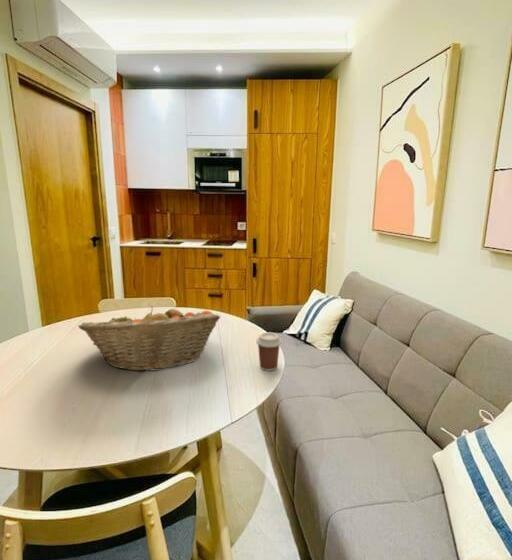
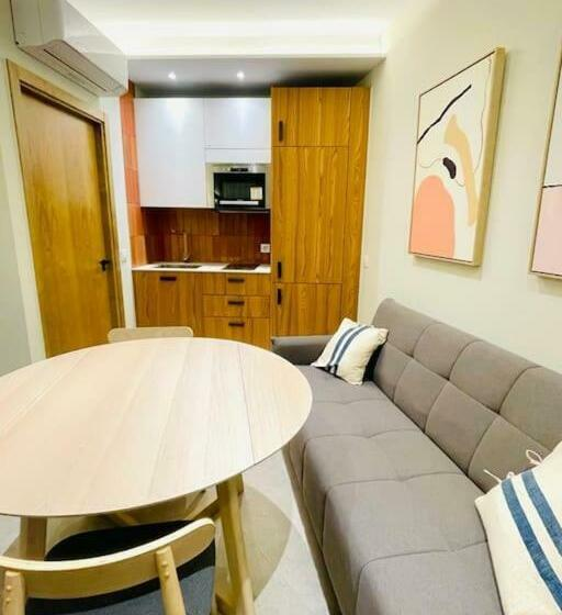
- coffee cup [255,331,283,372]
- fruit basket [77,305,221,372]
